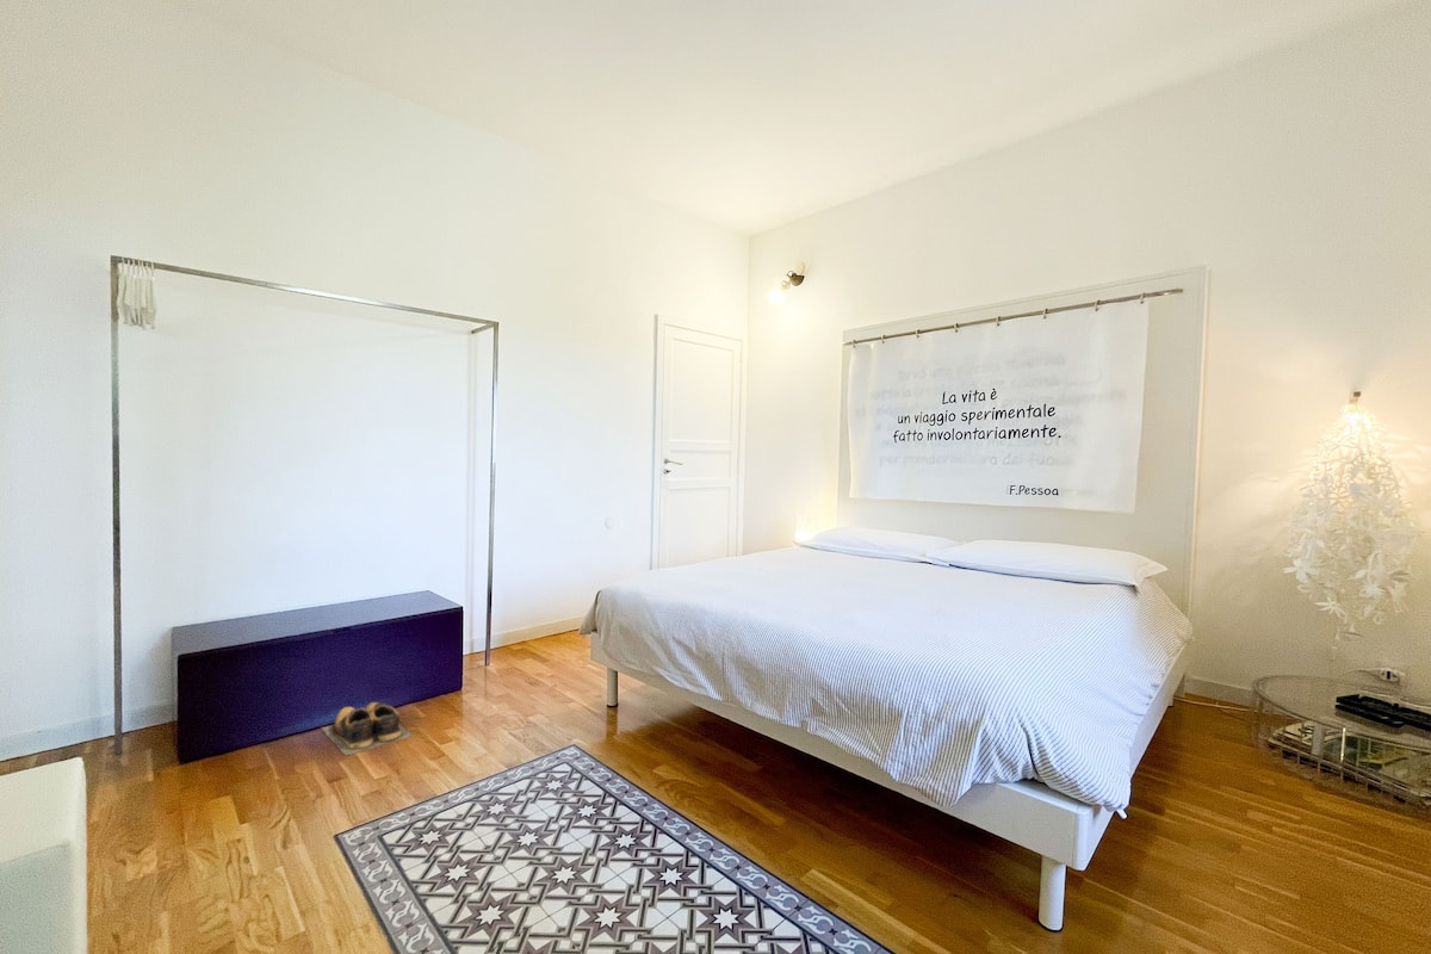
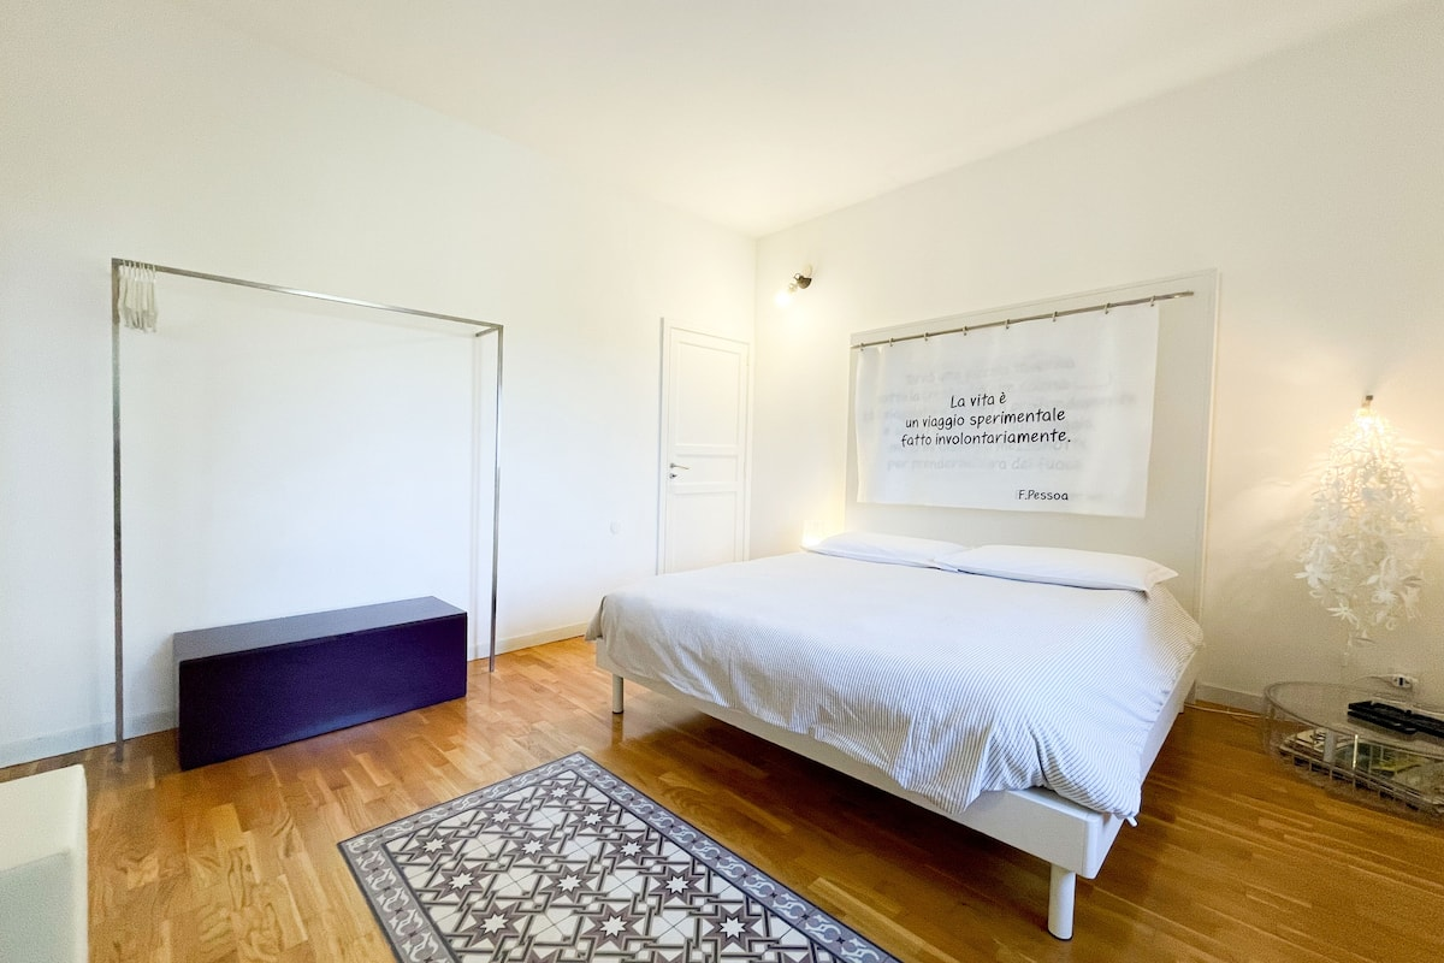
- shoes [321,701,414,757]
